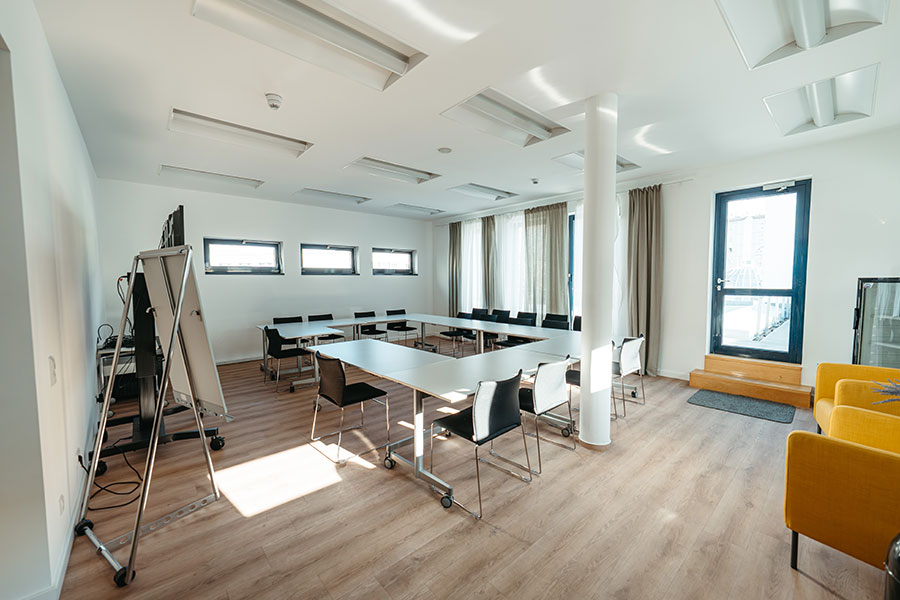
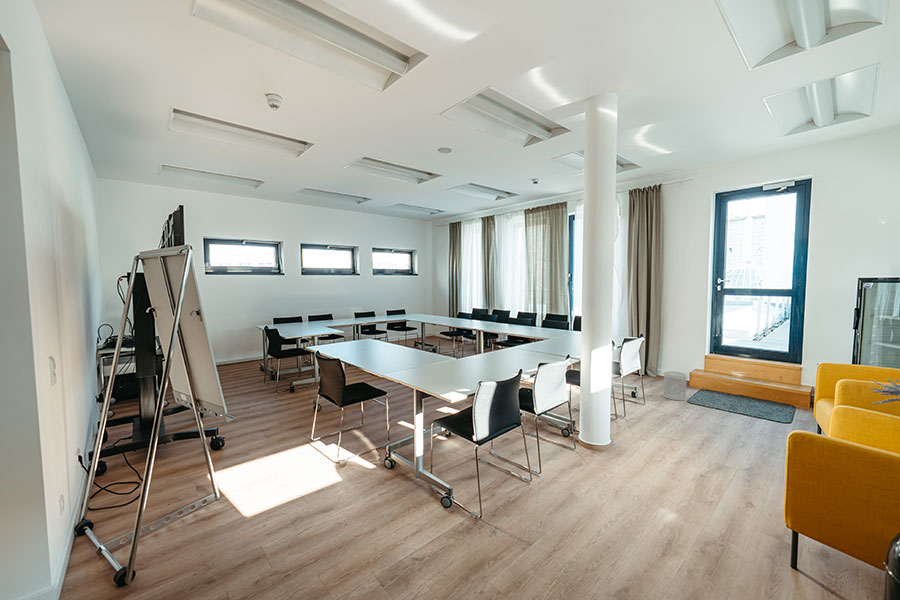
+ wastebasket [662,370,688,401]
